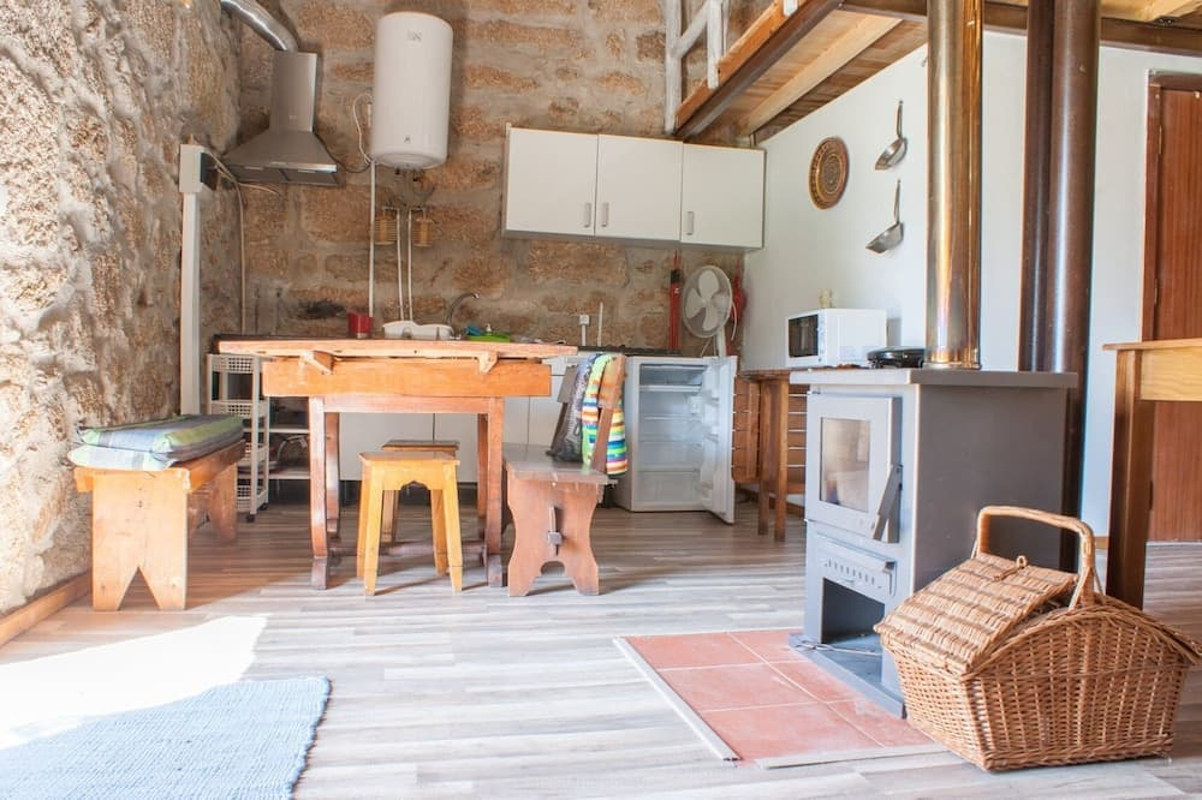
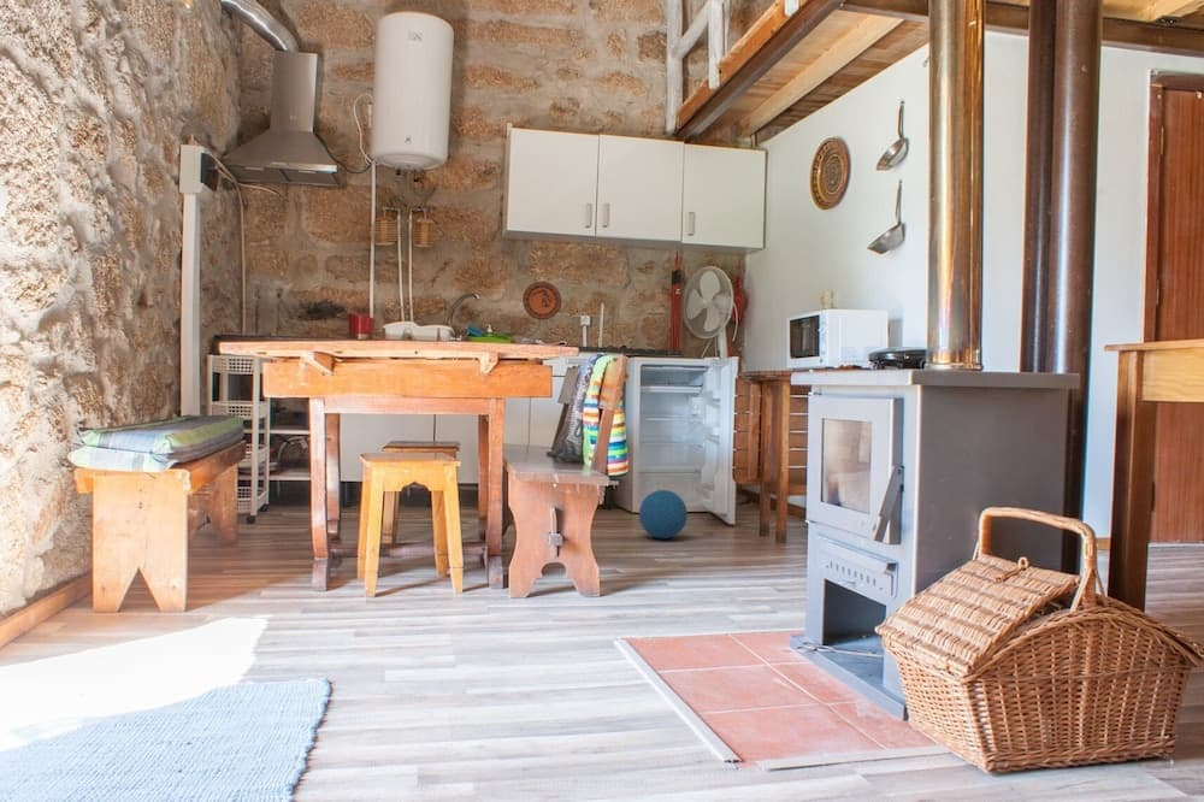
+ ball [638,489,689,539]
+ decorative plate [521,281,562,322]
